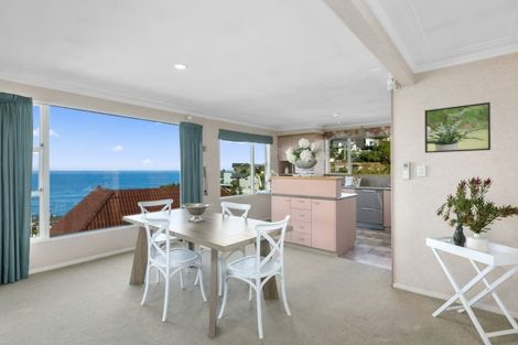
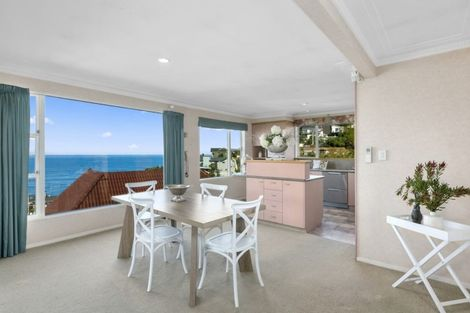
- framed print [423,101,492,154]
